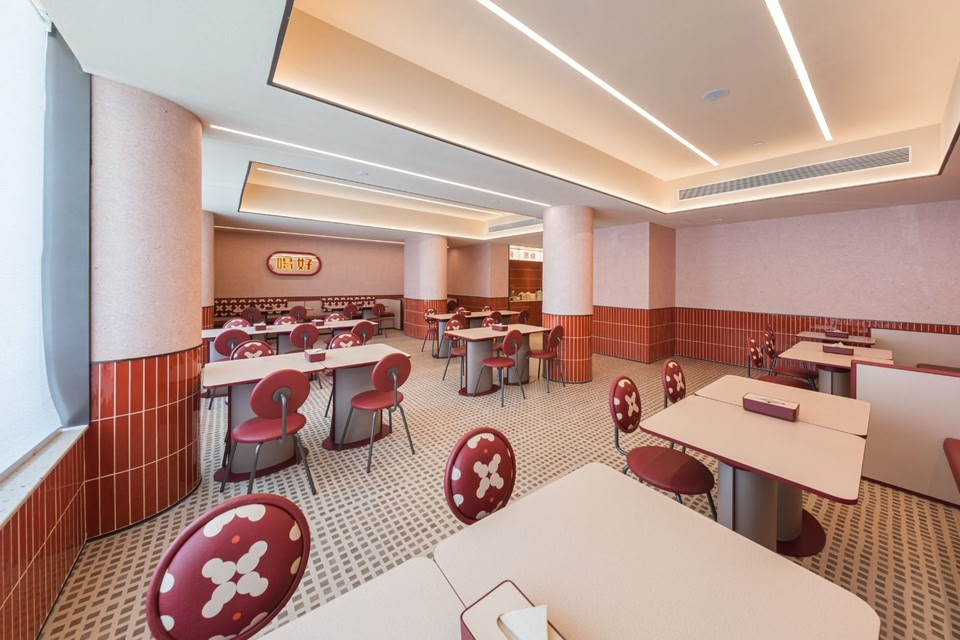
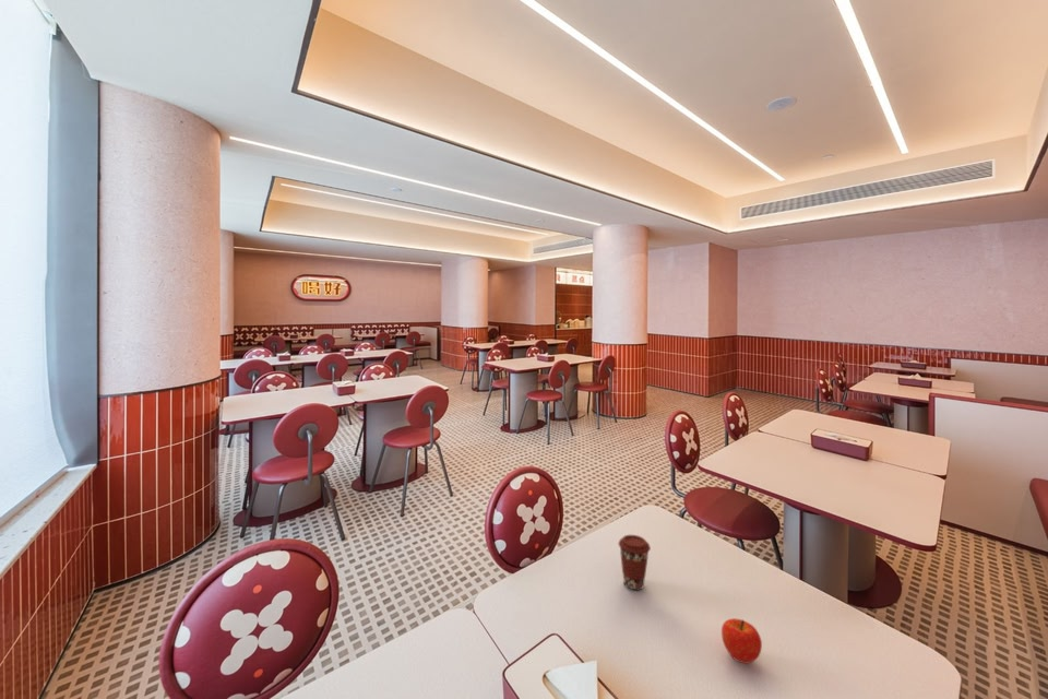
+ coffee cup [618,534,652,591]
+ fruit [720,617,763,664]
